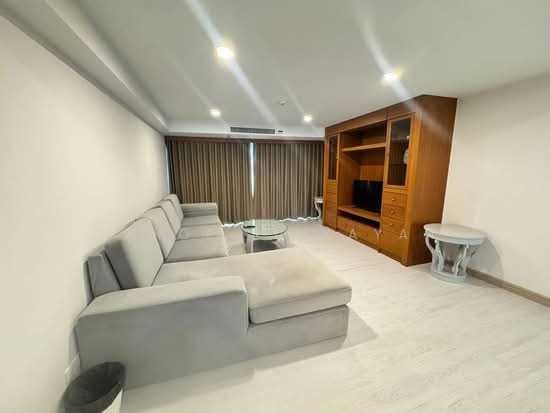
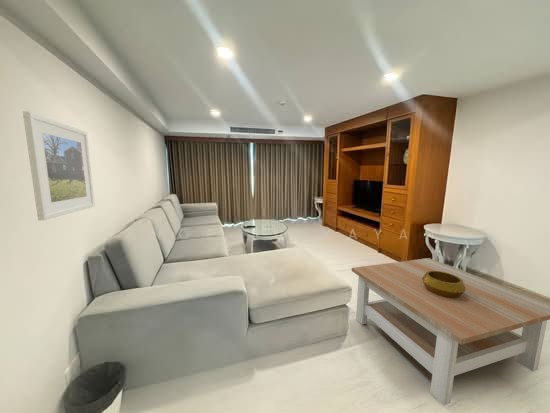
+ decorative bowl [422,271,466,298]
+ coffee table [351,257,550,406]
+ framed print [22,110,96,221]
